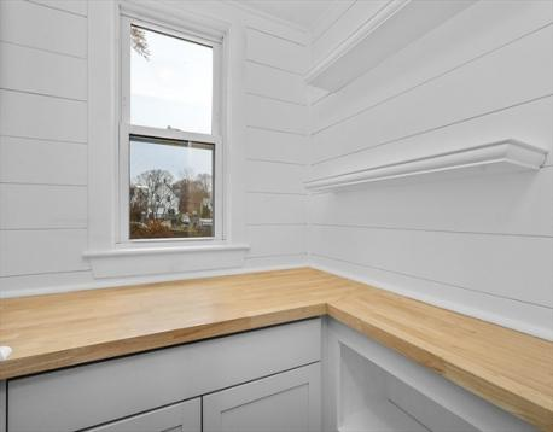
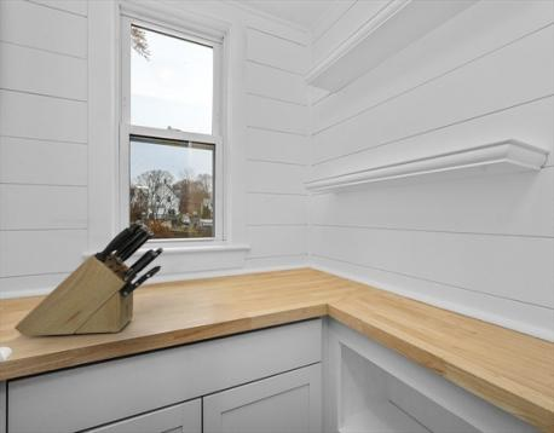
+ knife block [13,219,165,337]
